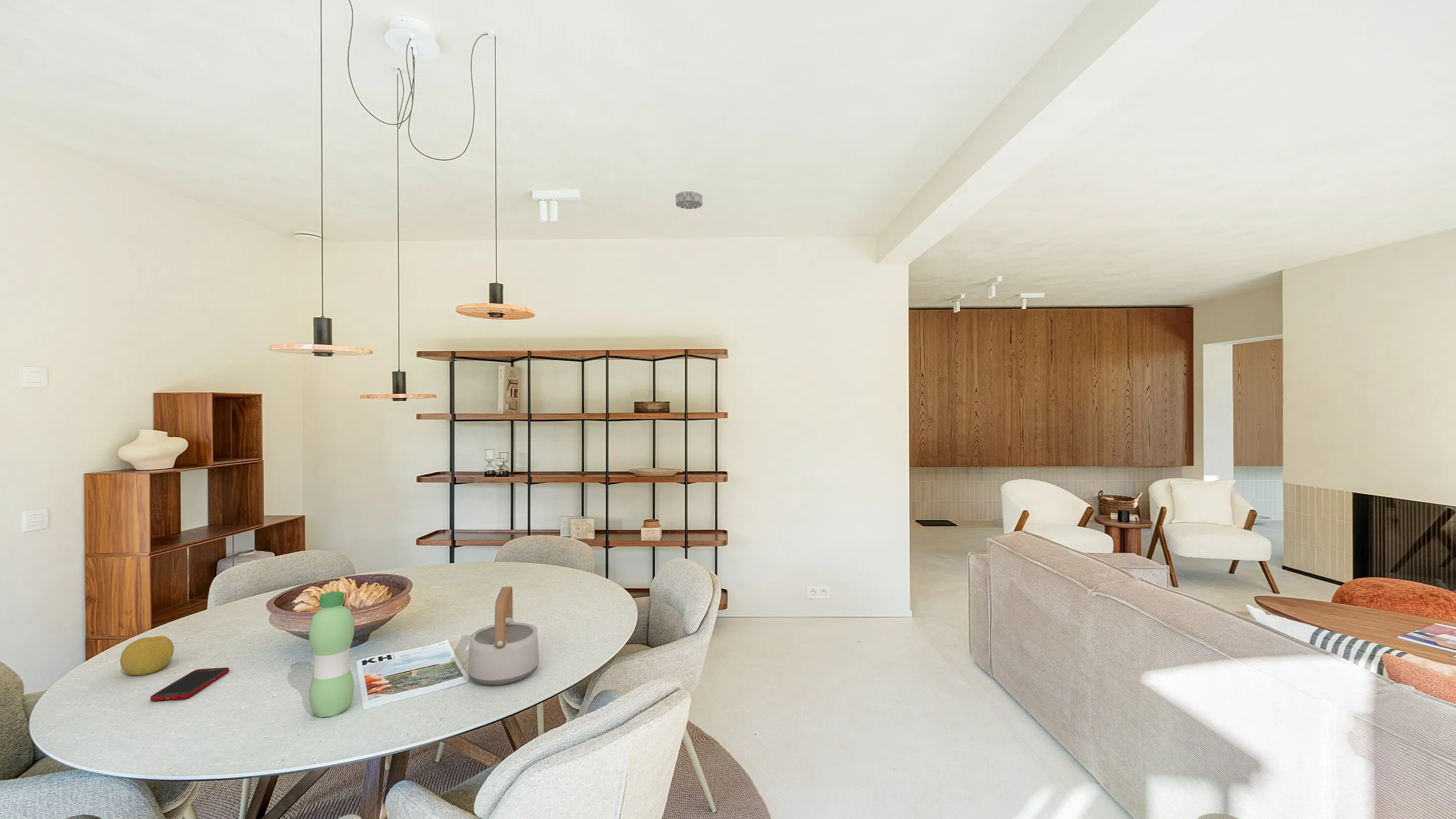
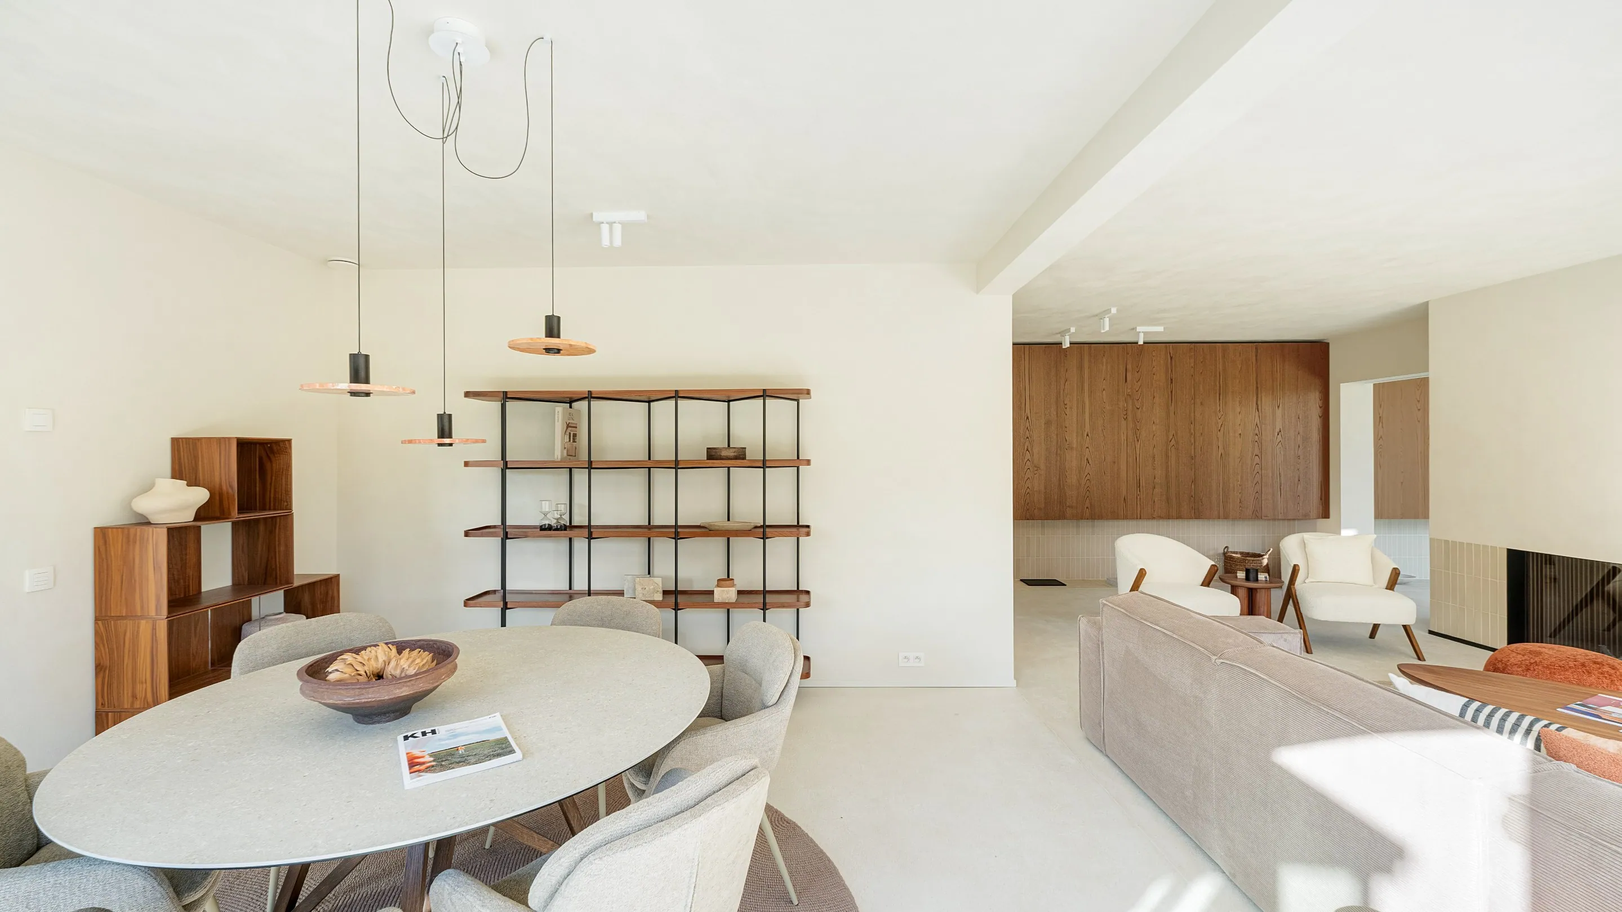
- teapot [467,586,540,686]
- smoke detector [675,191,703,210]
- fruit [120,635,174,676]
- cell phone [150,667,230,701]
- water bottle [308,591,355,718]
